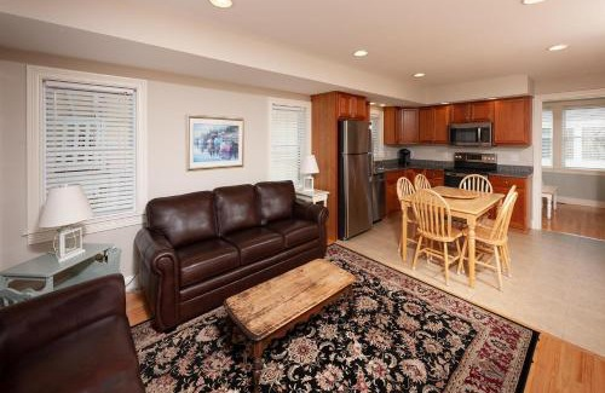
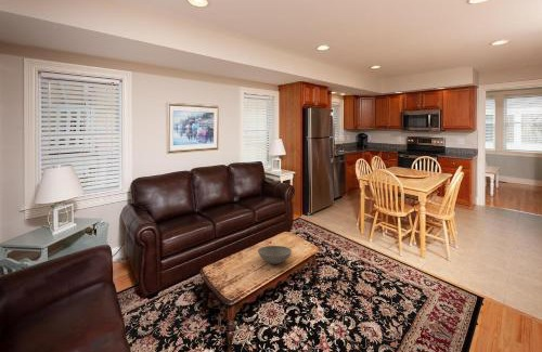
+ bowl [257,245,293,265]
